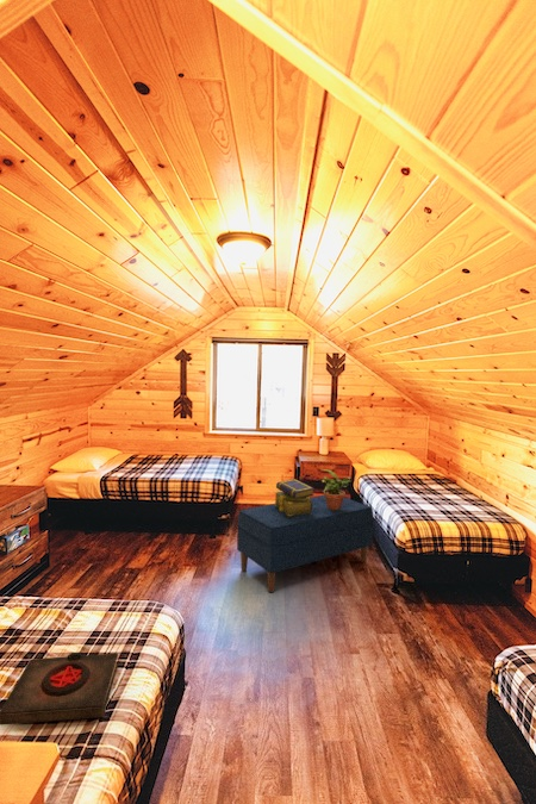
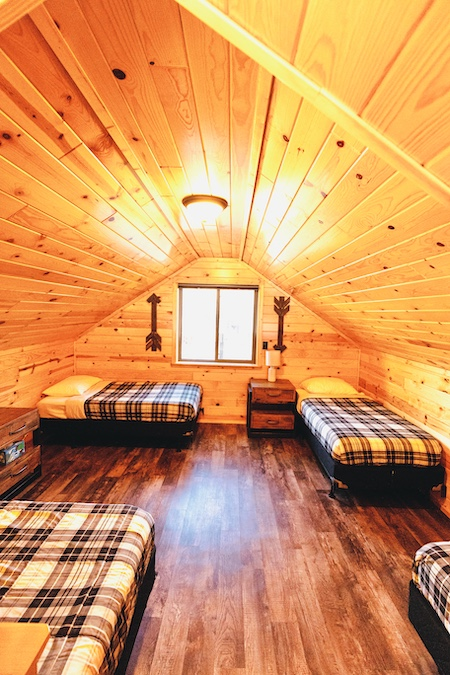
- stack of books [273,478,316,516]
- bench [236,494,374,593]
- potted plant [322,468,351,510]
- book [0,652,119,727]
